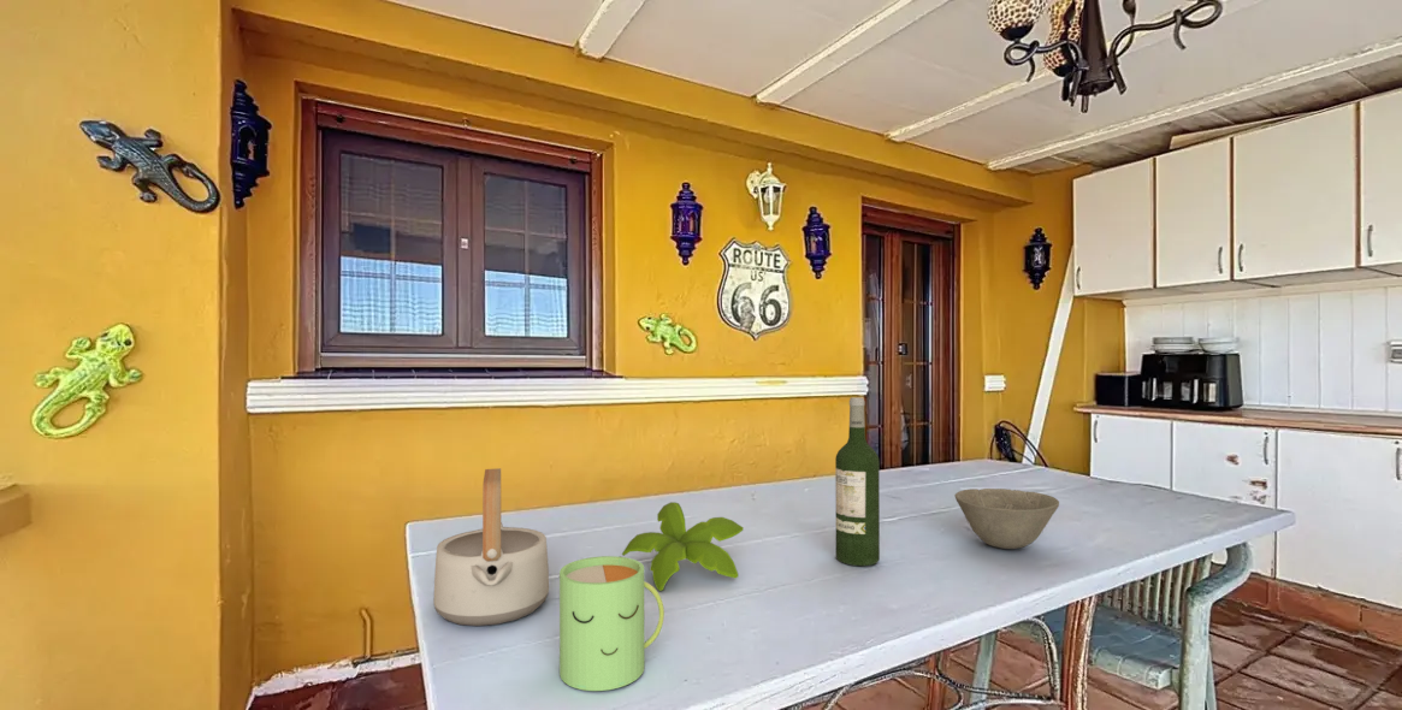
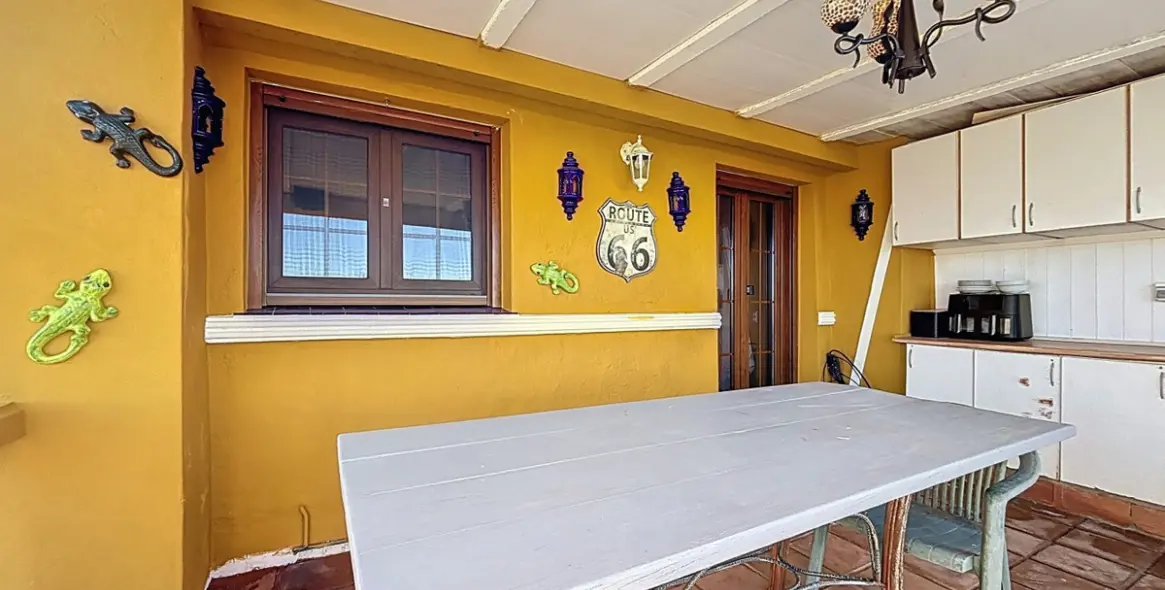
- wine bottle [834,396,881,567]
- teapot [432,467,550,627]
- plant [621,501,745,592]
- mug [558,555,665,692]
- bowl [953,487,1060,550]
